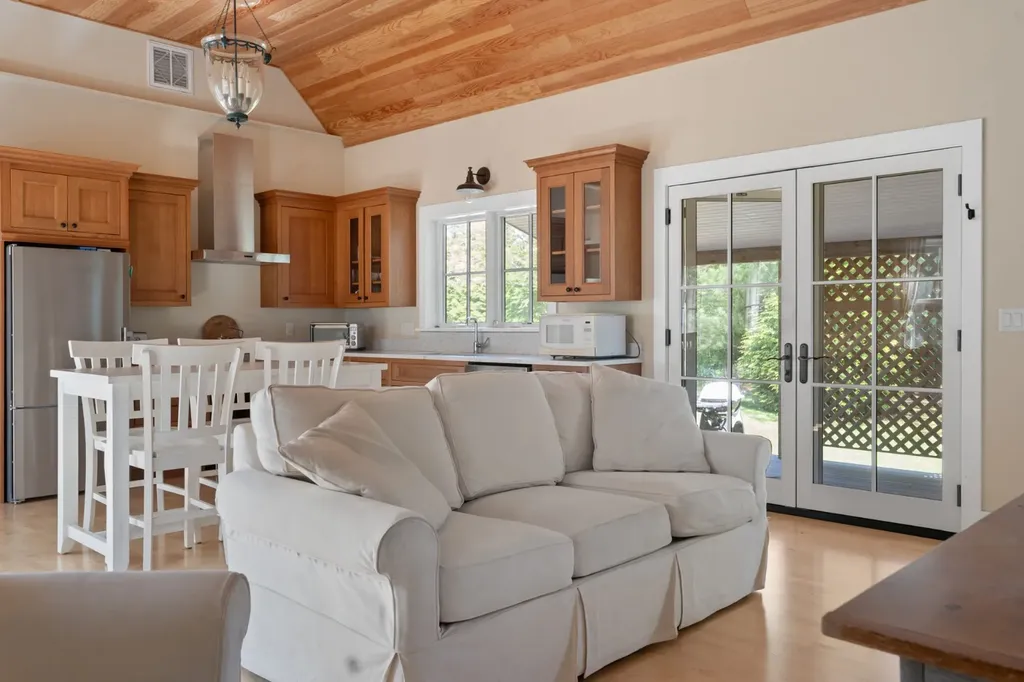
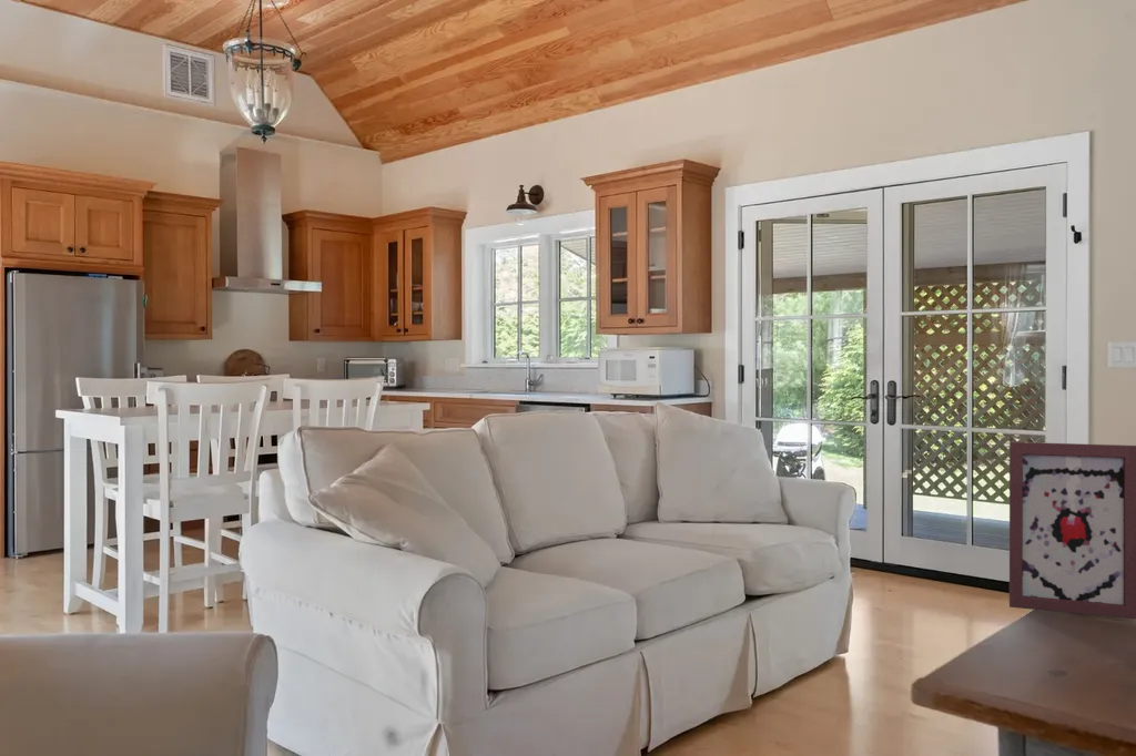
+ picture frame [1008,441,1136,621]
